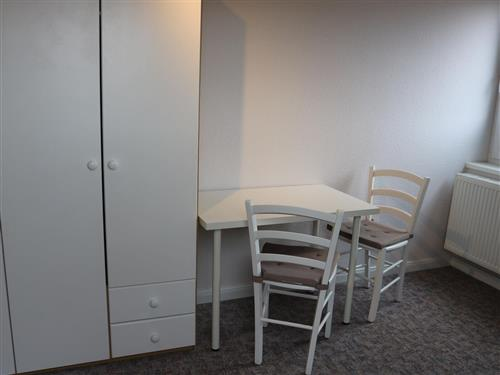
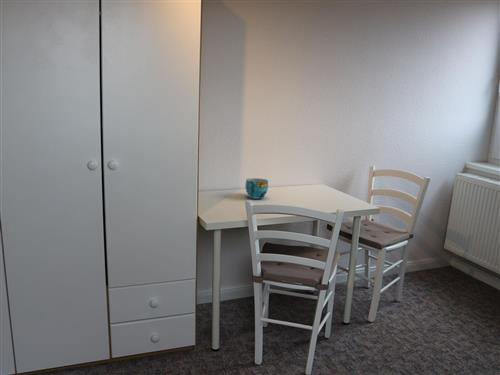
+ cup [245,177,269,200]
